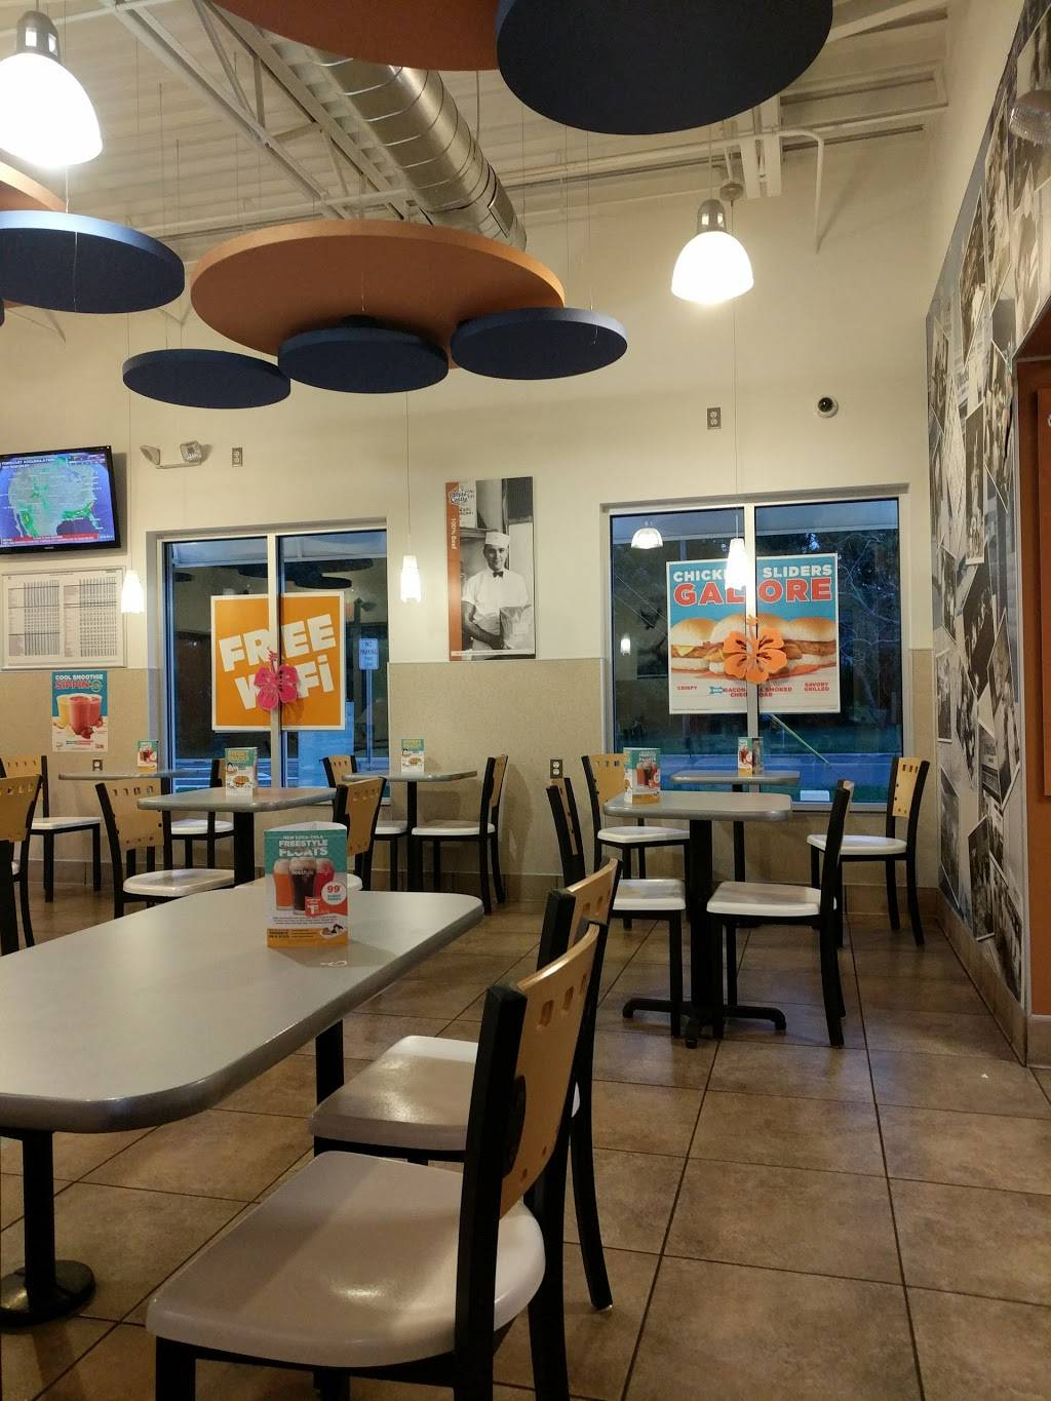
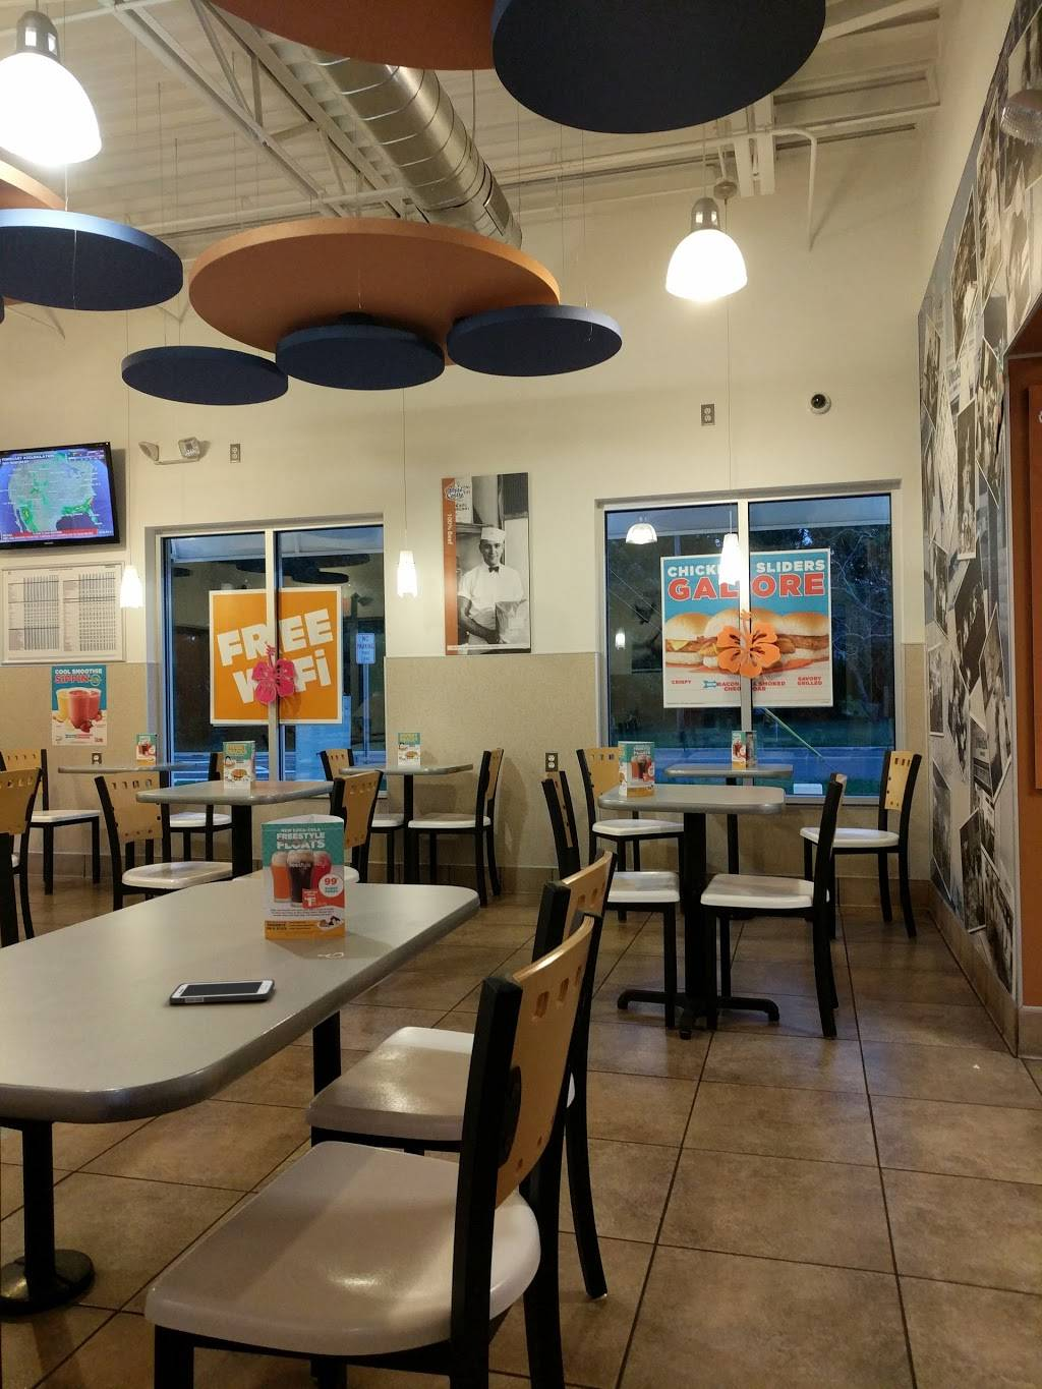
+ cell phone [167,979,276,1005]
